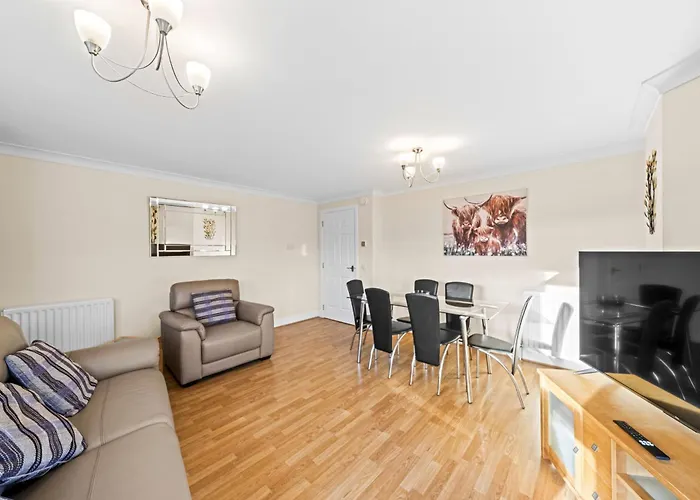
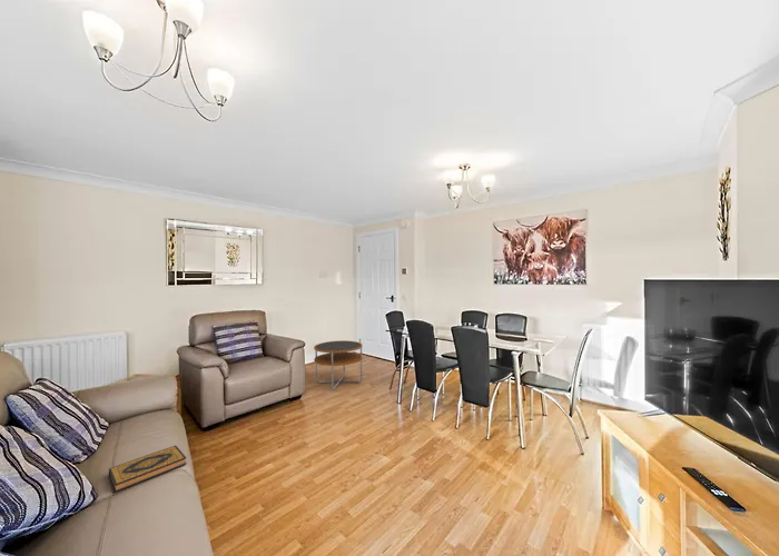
+ side table [313,339,364,391]
+ hardback book [108,445,187,494]
